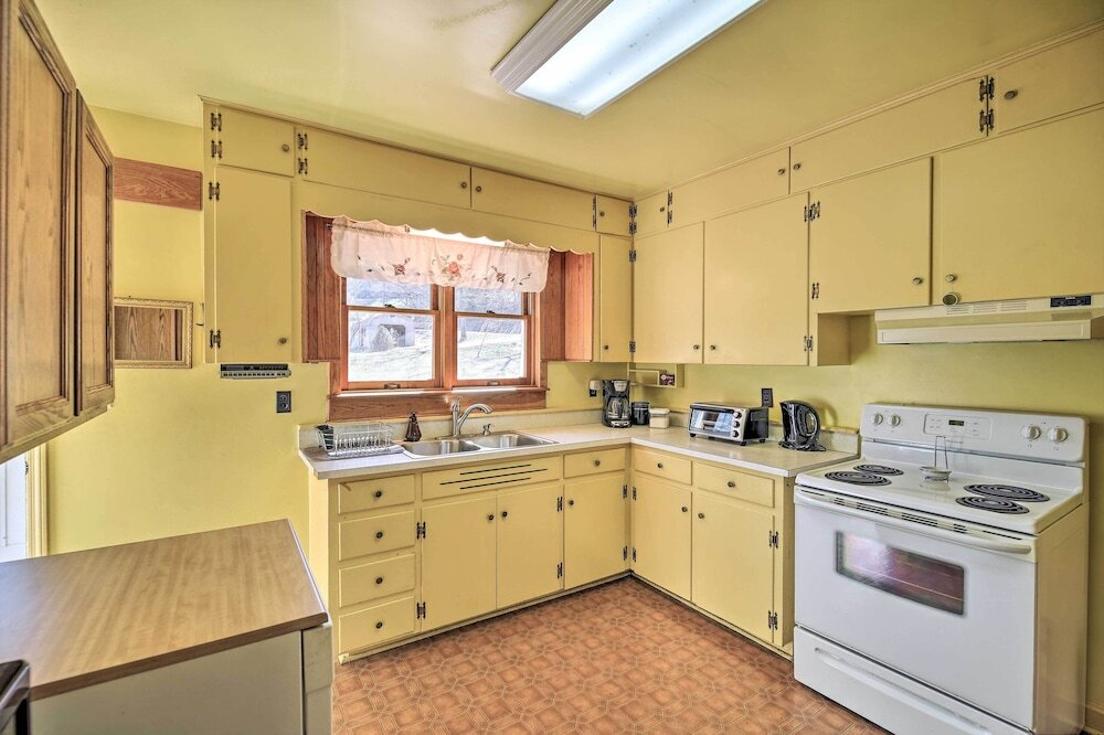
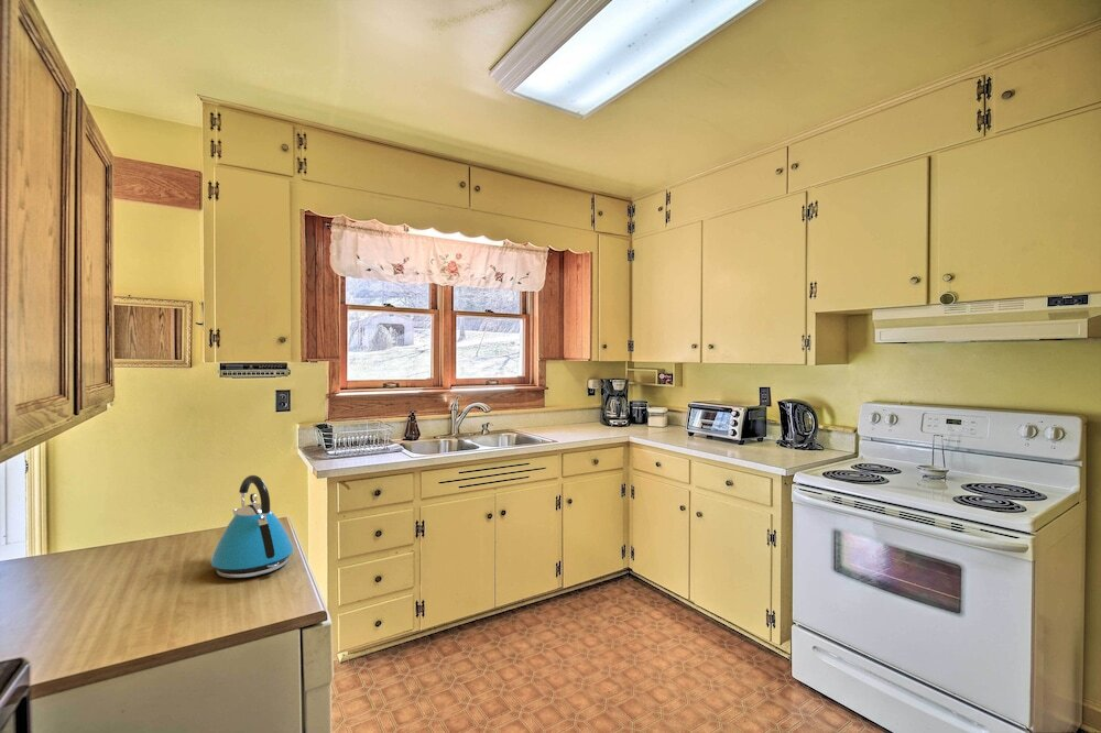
+ kettle [209,474,295,579]
